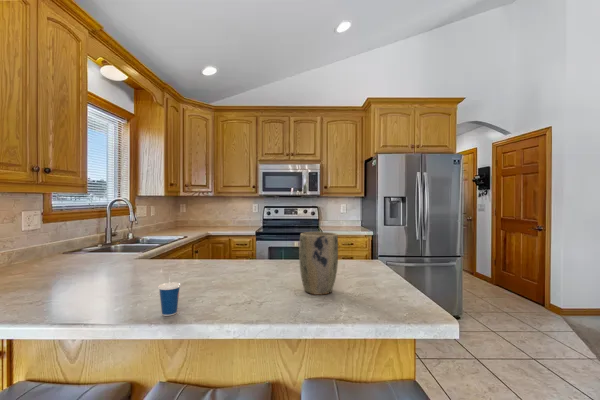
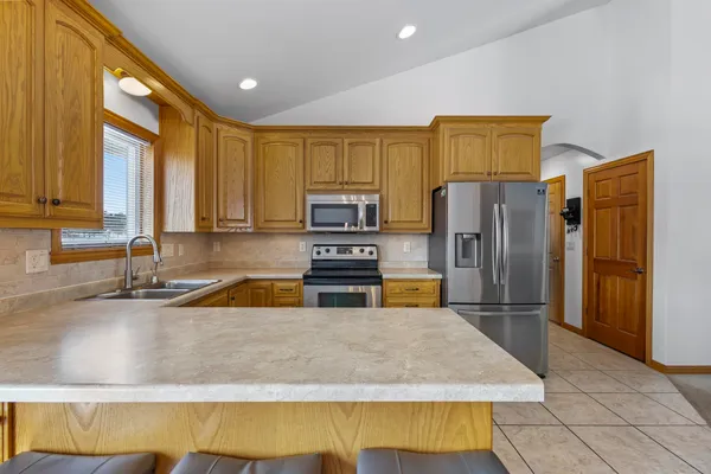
- cup [157,270,182,317]
- plant pot [298,231,339,296]
